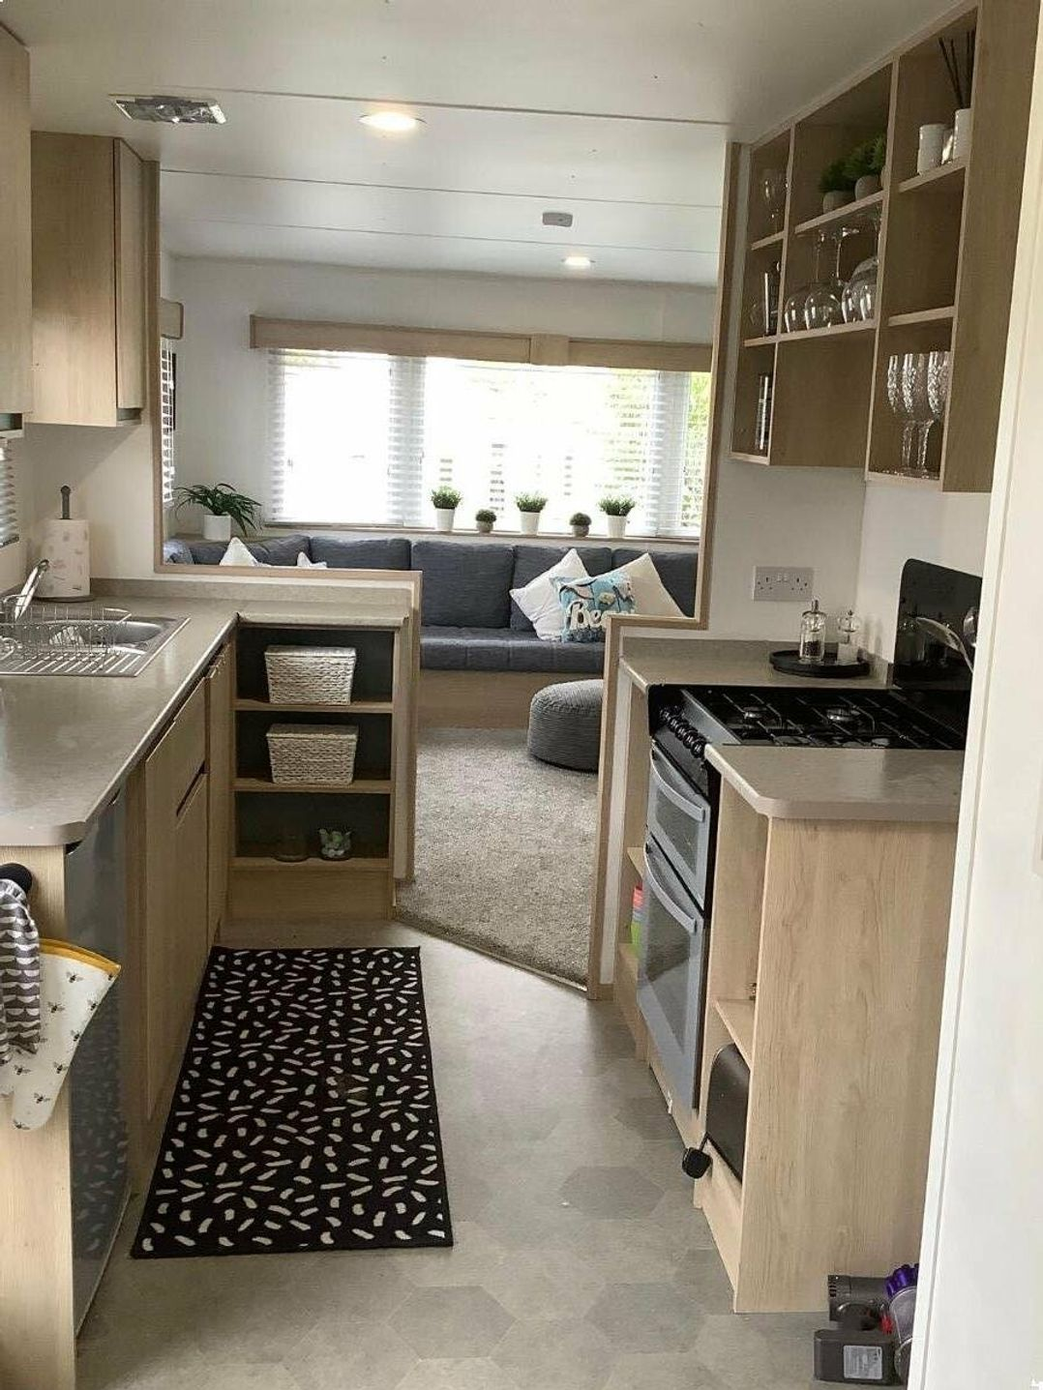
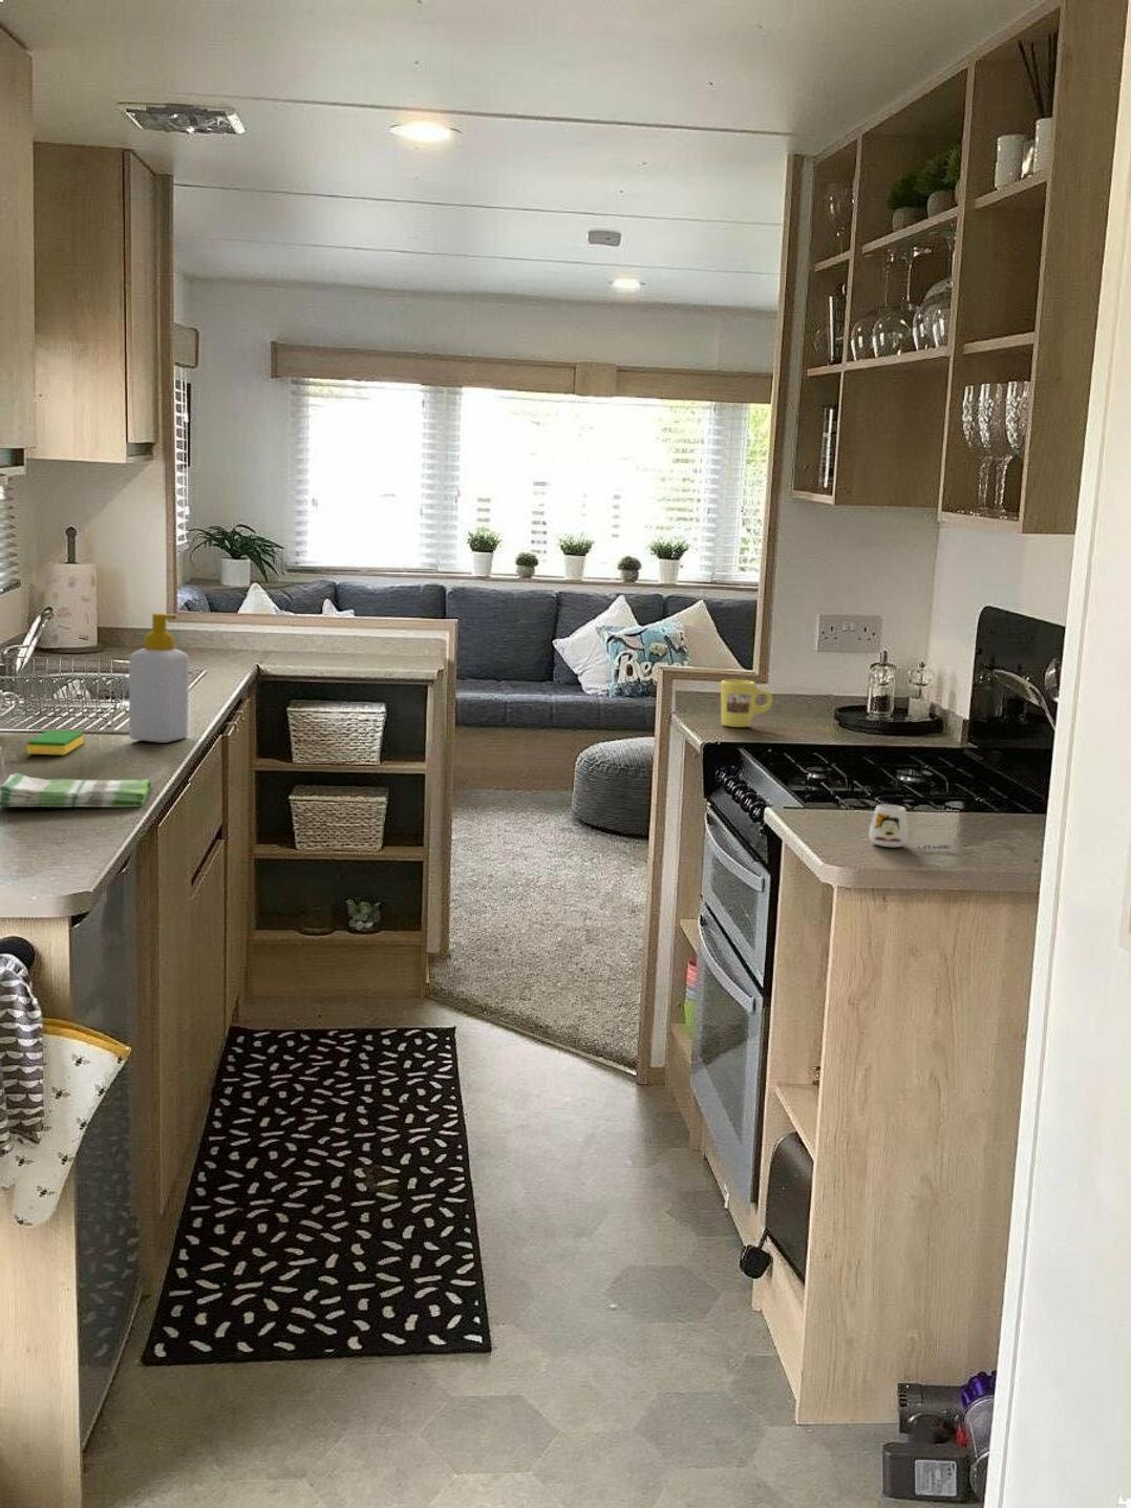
+ mug [867,803,952,850]
+ dish sponge [26,730,86,757]
+ dish towel [0,772,151,808]
+ mug [720,679,773,728]
+ soap bottle [128,612,190,744]
